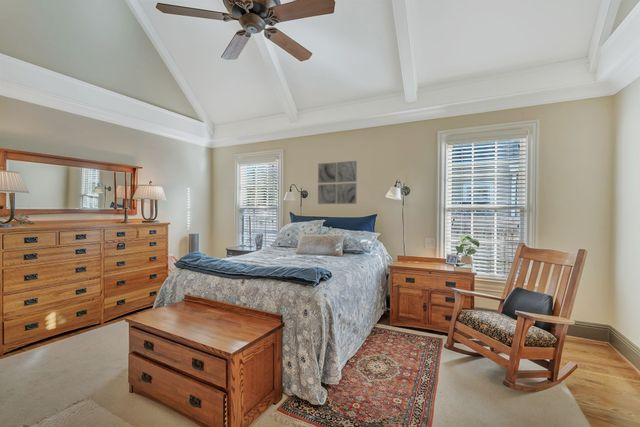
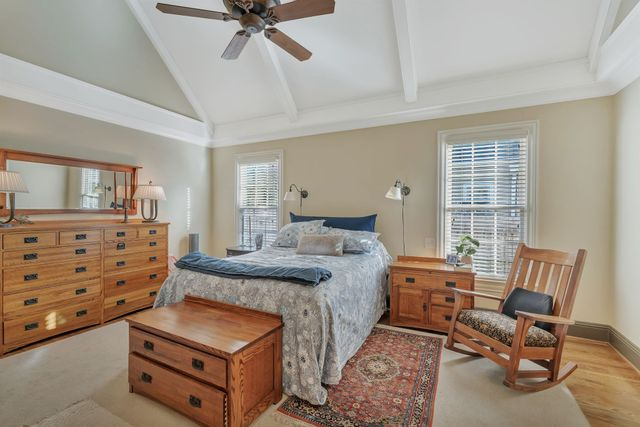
- wall art [317,160,358,205]
